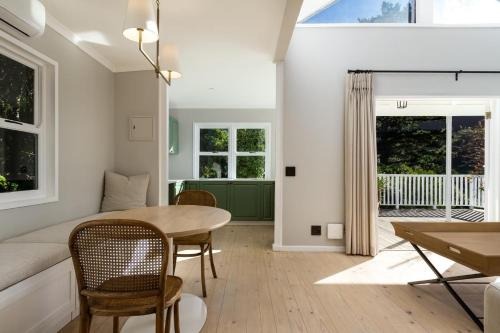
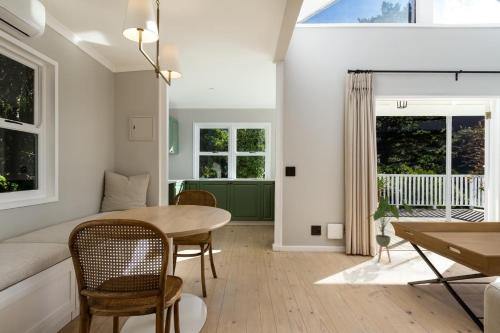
+ house plant [366,195,414,263]
